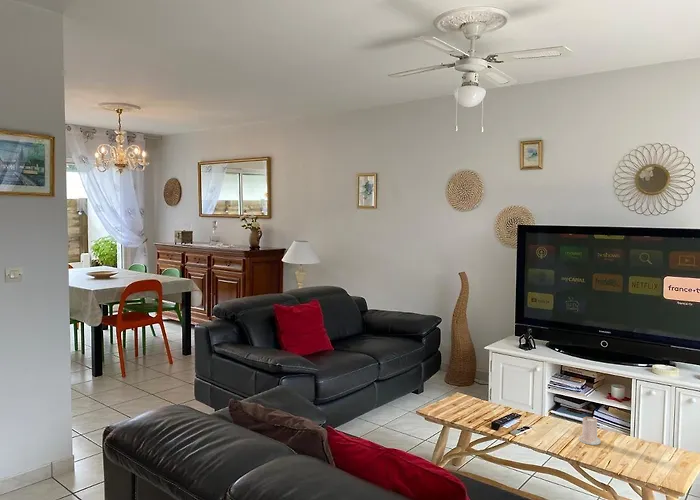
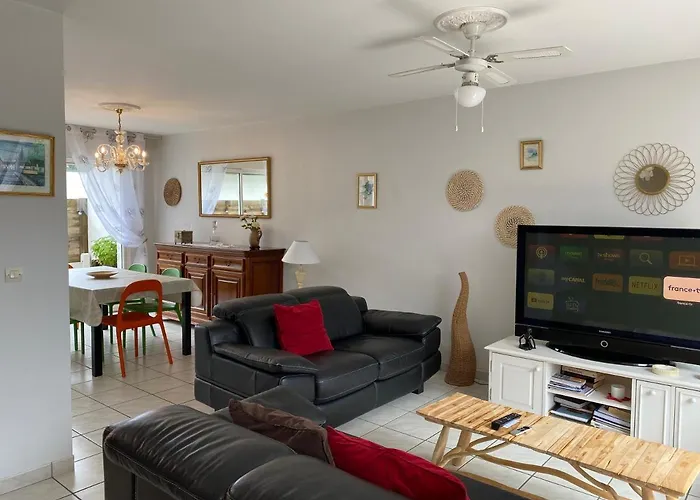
- candle [578,415,602,446]
